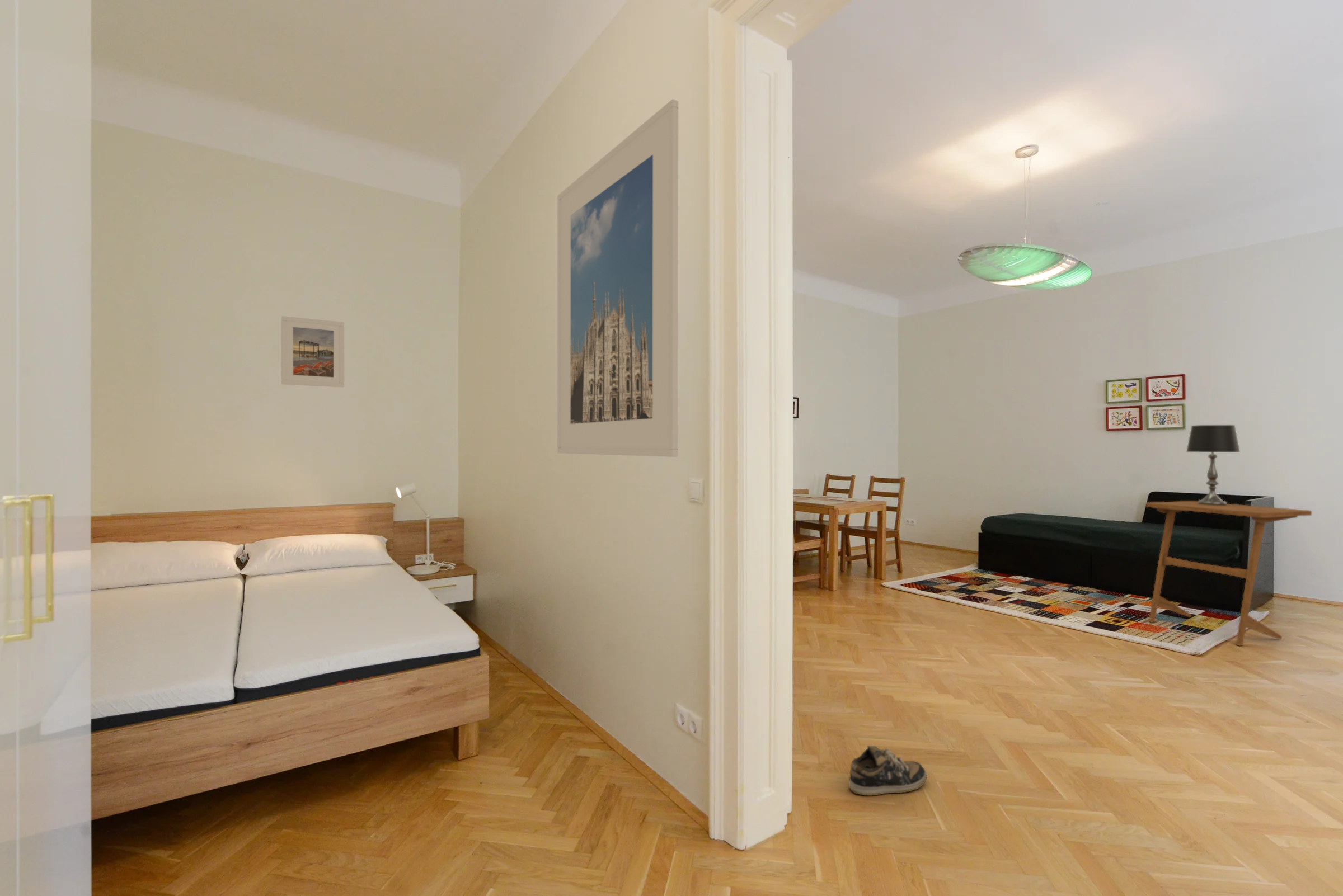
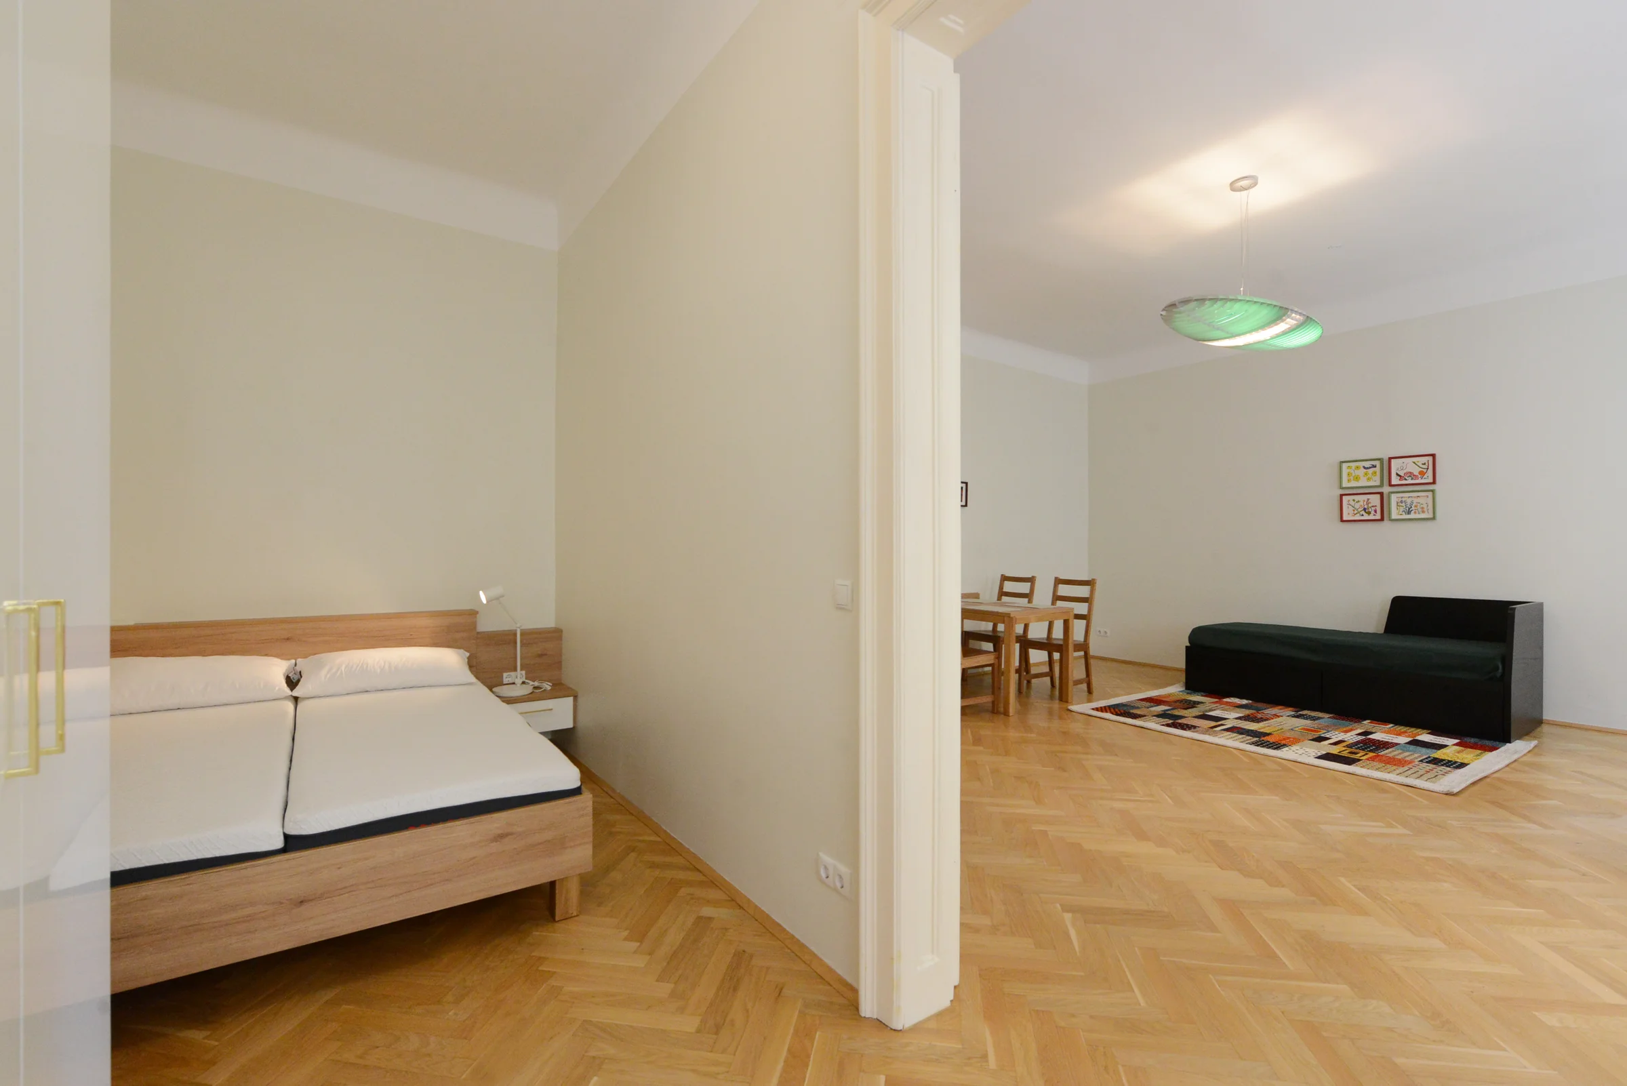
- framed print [557,98,679,458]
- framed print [281,315,345,388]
- table lamp [1186,425,1241,506]
- side table [1145,501,1312,647]
- shoe [848,745,928,796]
